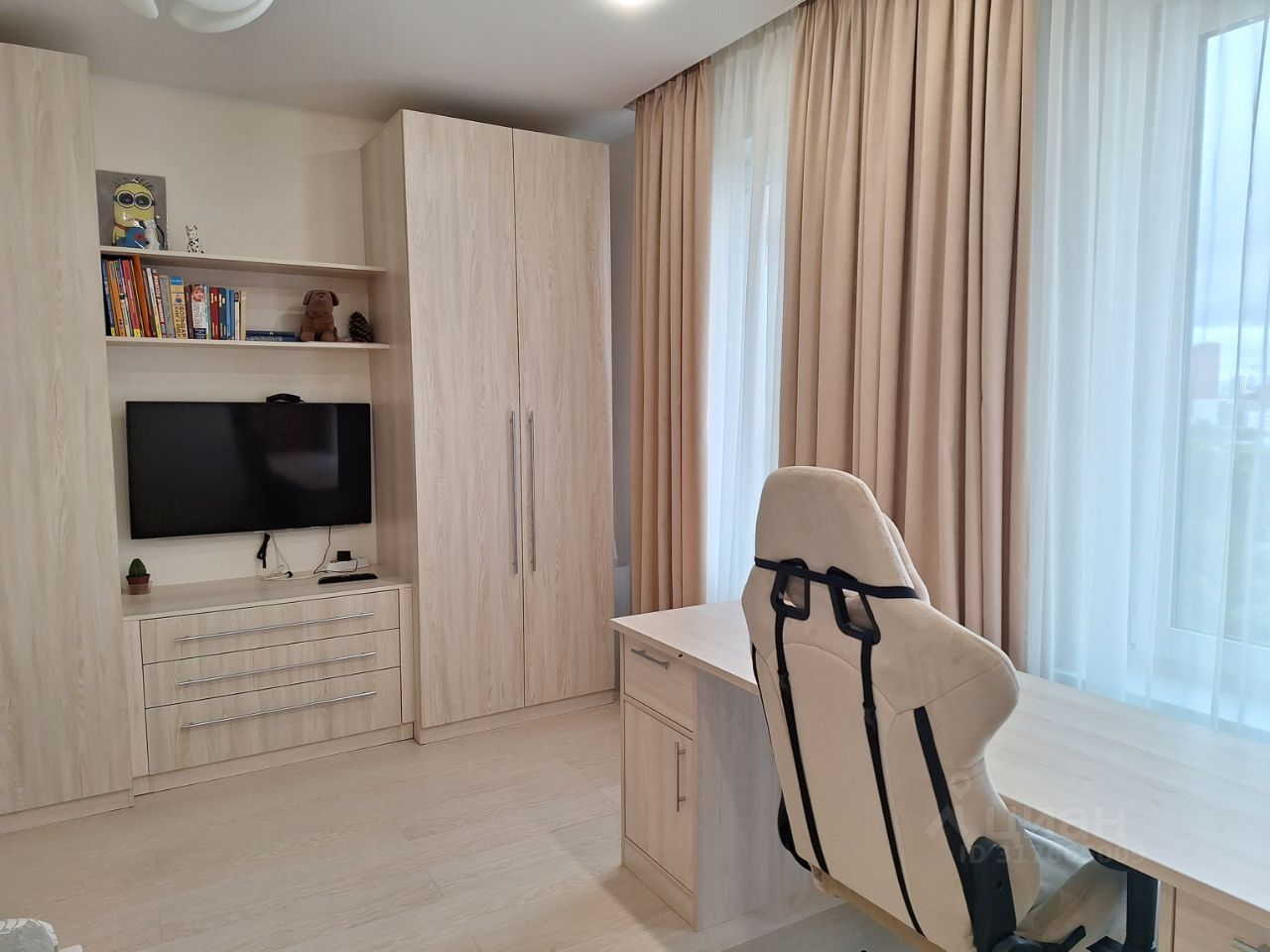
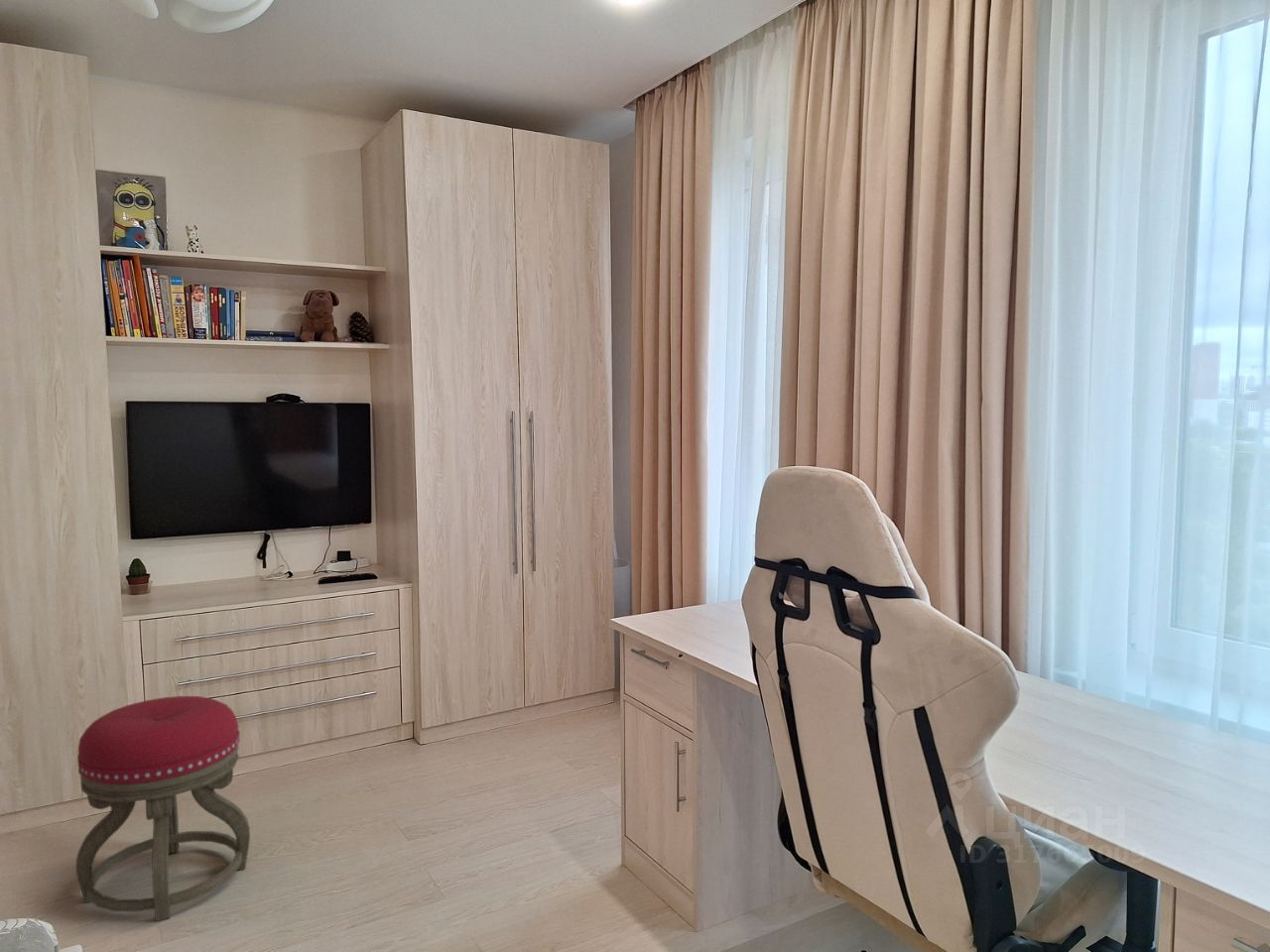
+ stool [75,695,251,922]
